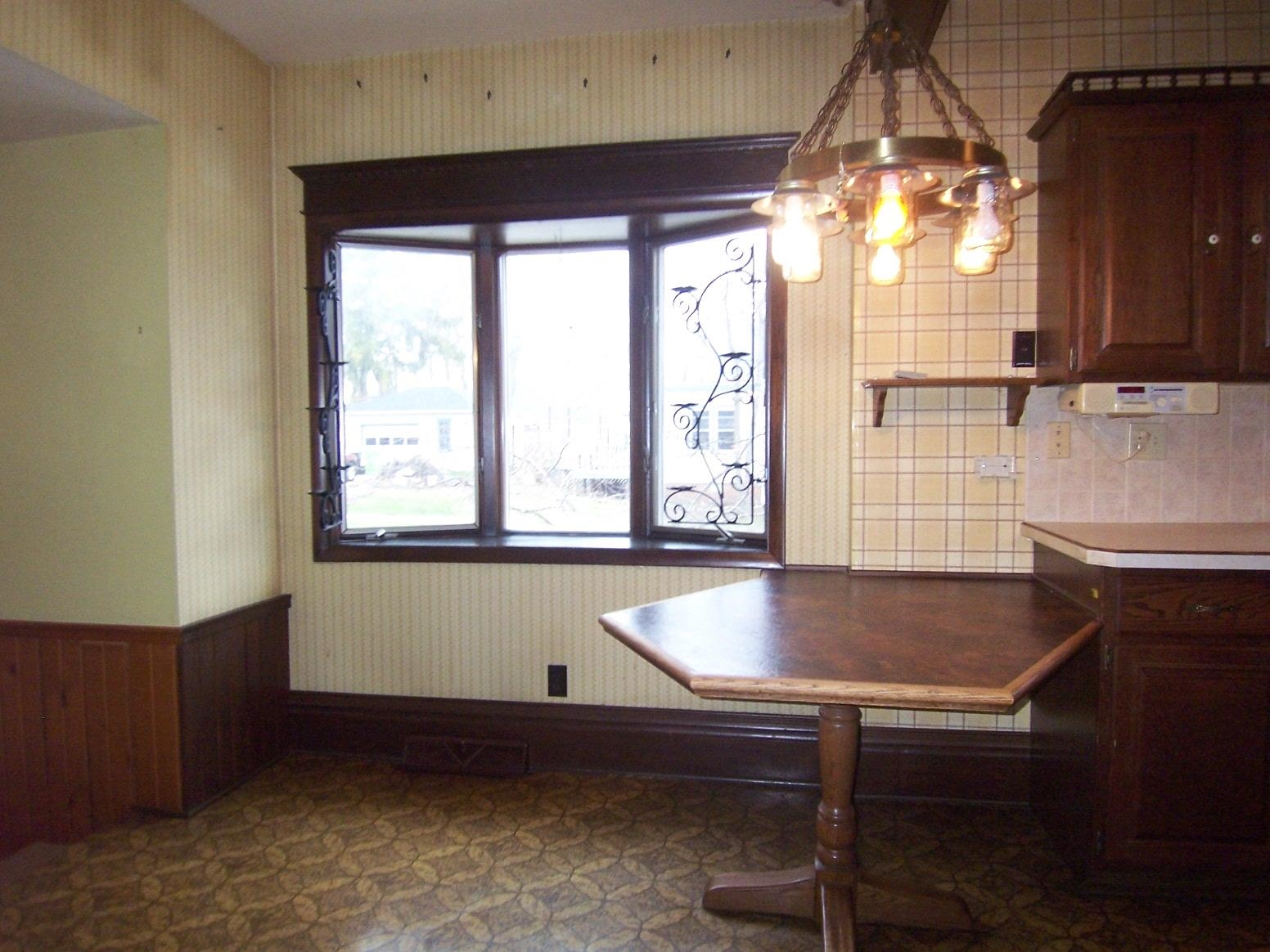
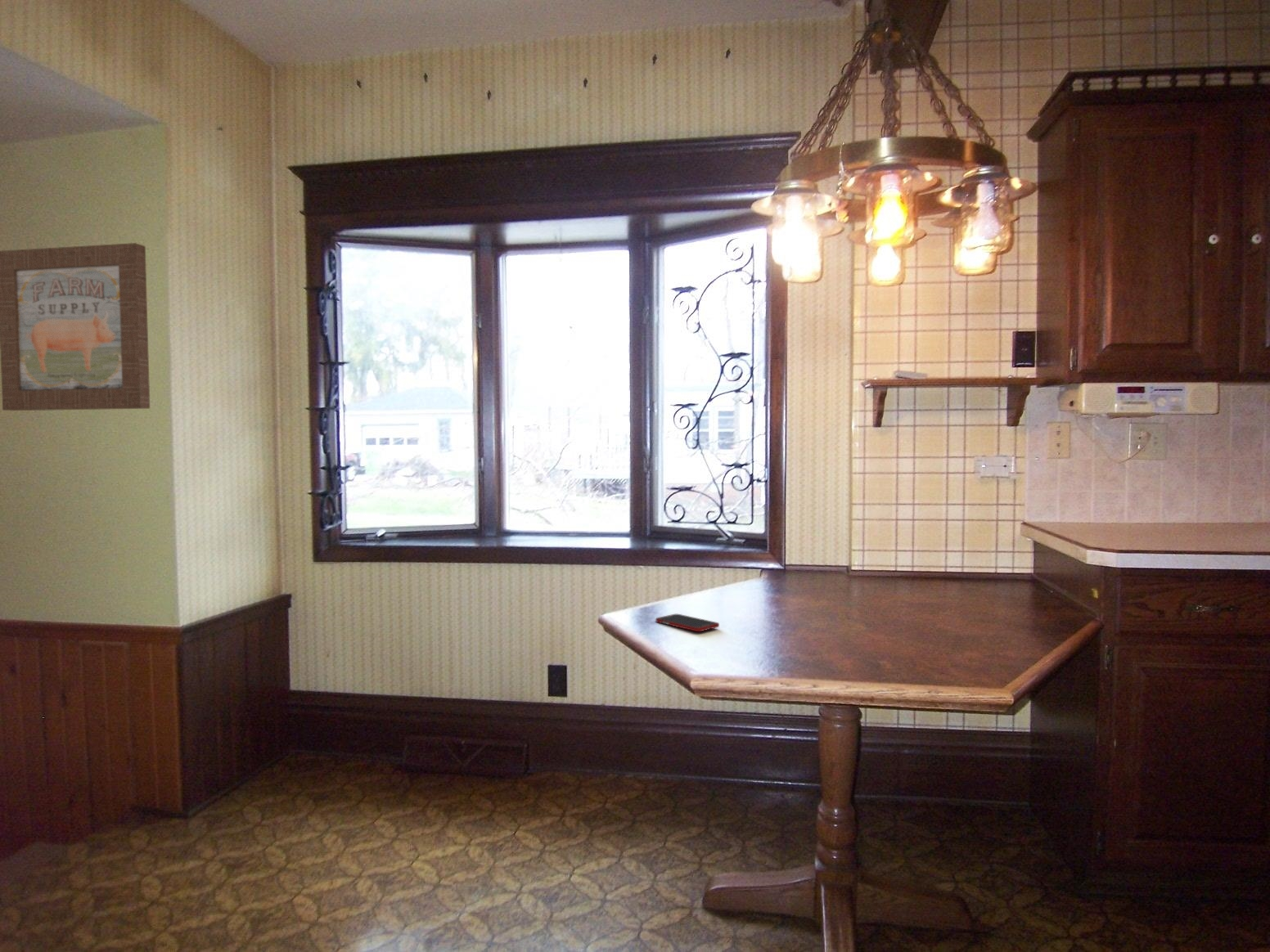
+ cell phone [655,613,720,632]
+ wall art [0,242,151,411]
